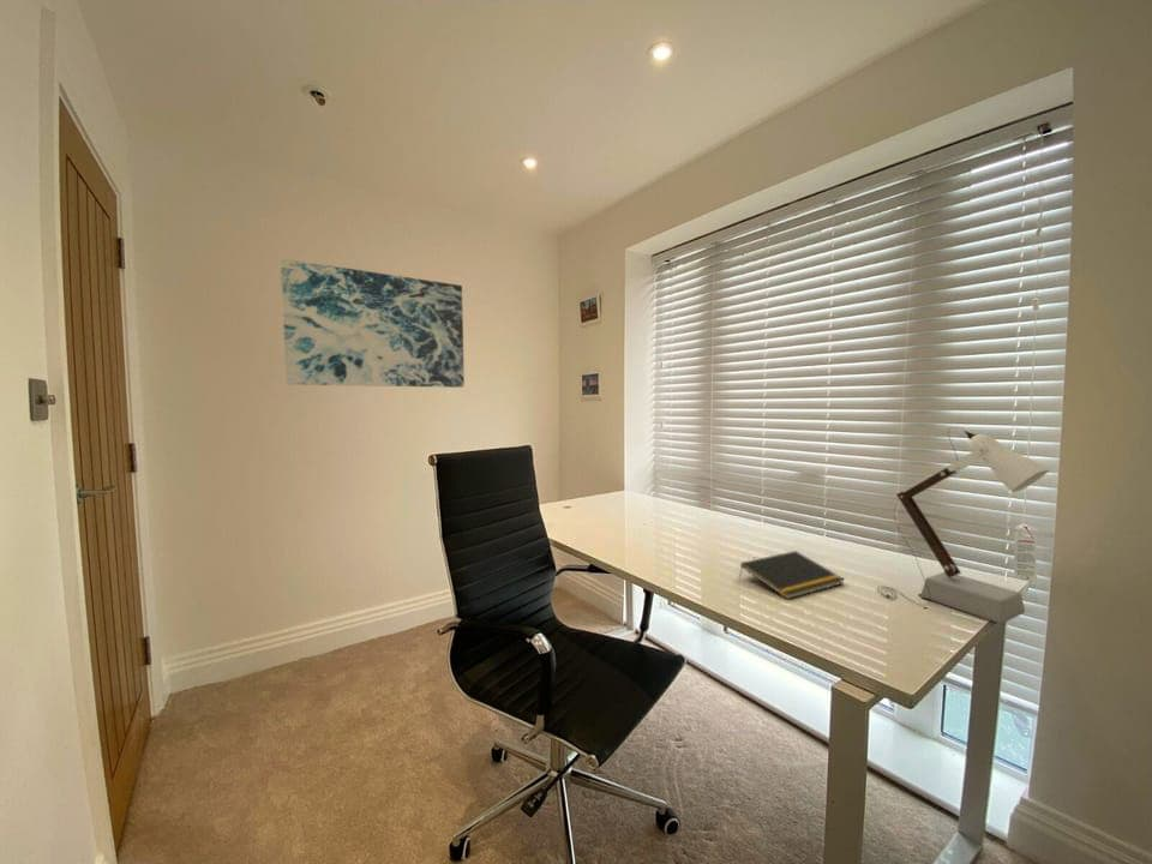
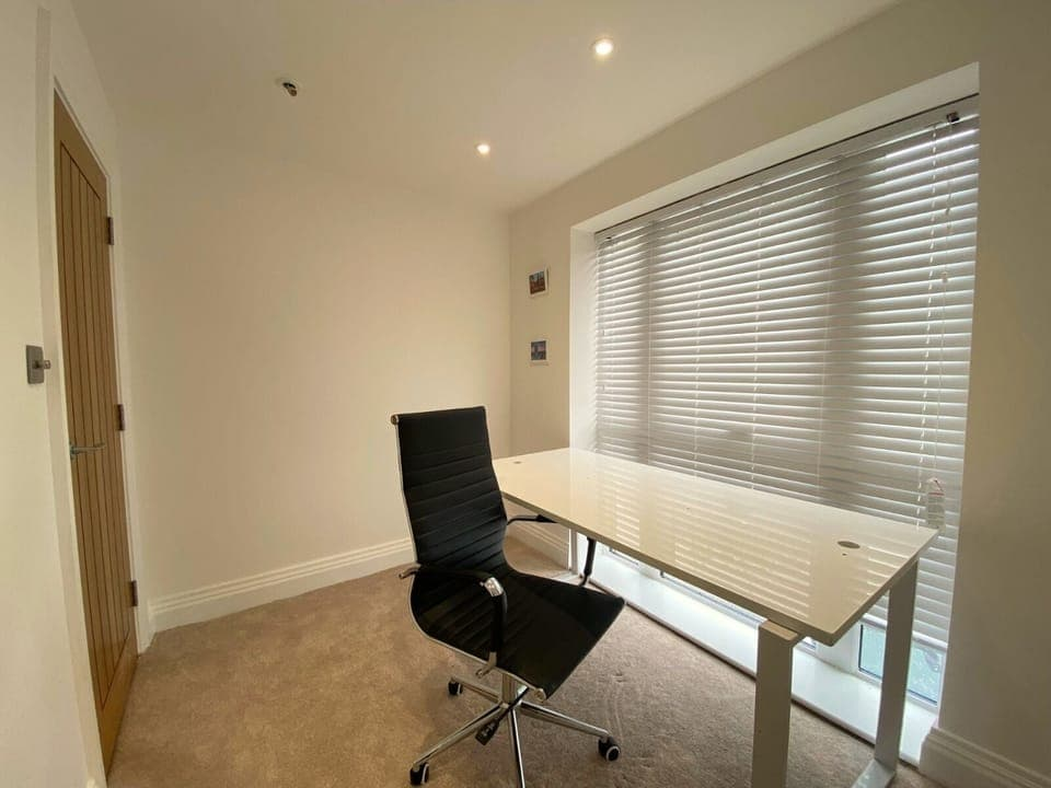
- wall art [280,257,466,389]
- desk lamp [876,426,1050,625]
- notepad [738,550,846,600]
